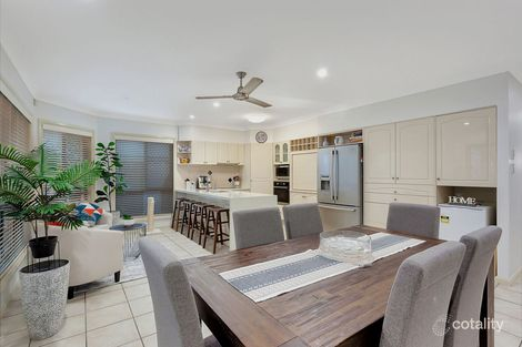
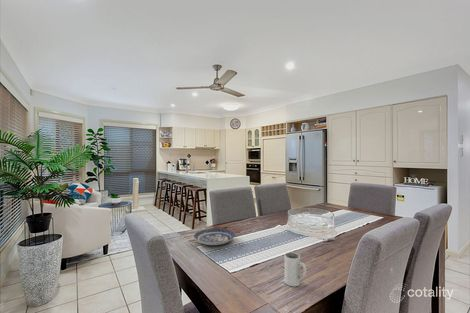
+ mug [284,251,307,287]
+ plate [193,228,236,246]
